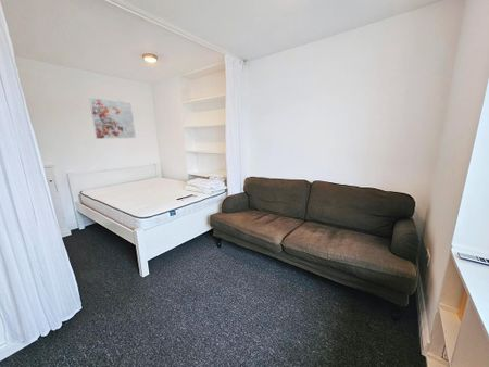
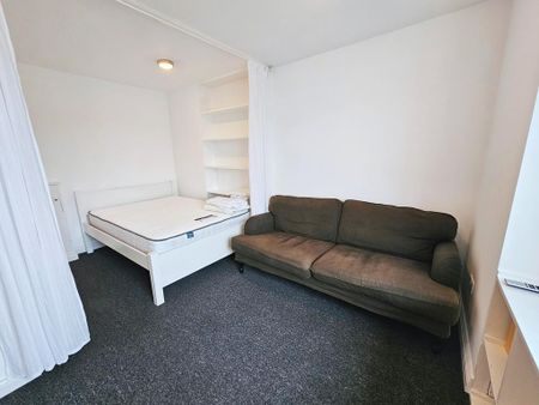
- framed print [88,97,137,140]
